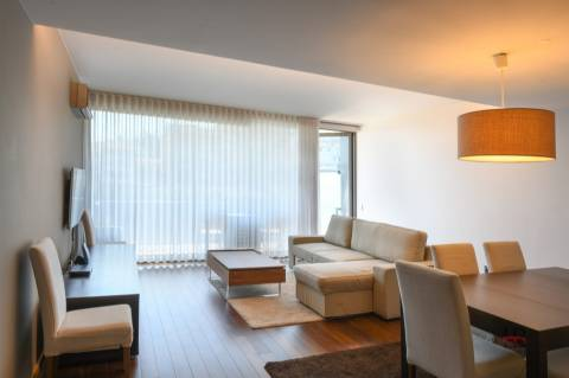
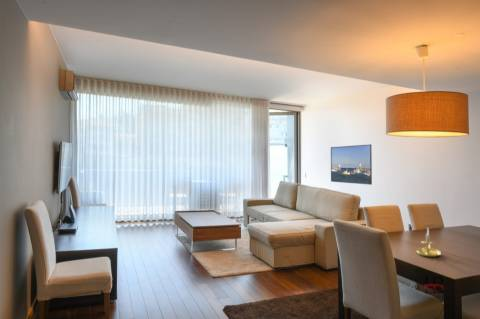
+ candle holder [415,227,442,258]
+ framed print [330,143,373,186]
